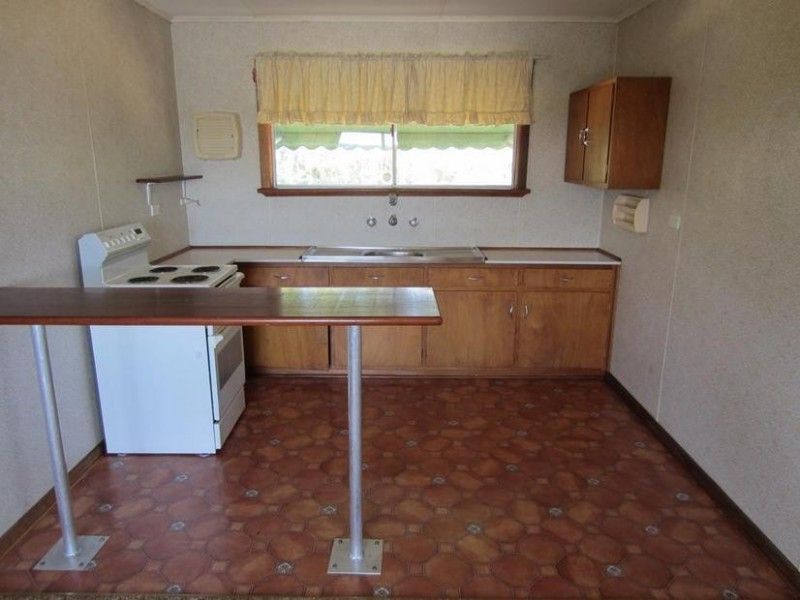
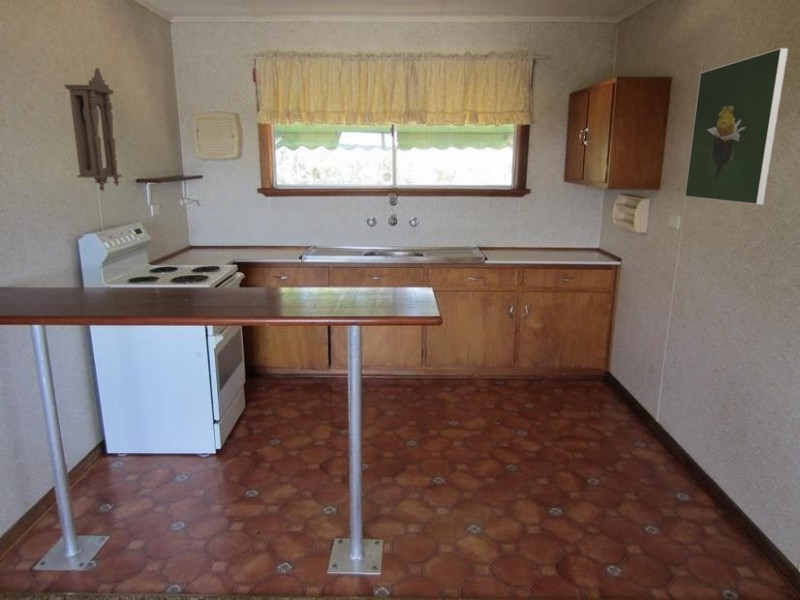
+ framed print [684,47,790,206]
+ pendulum clock [63,67,123,192]
